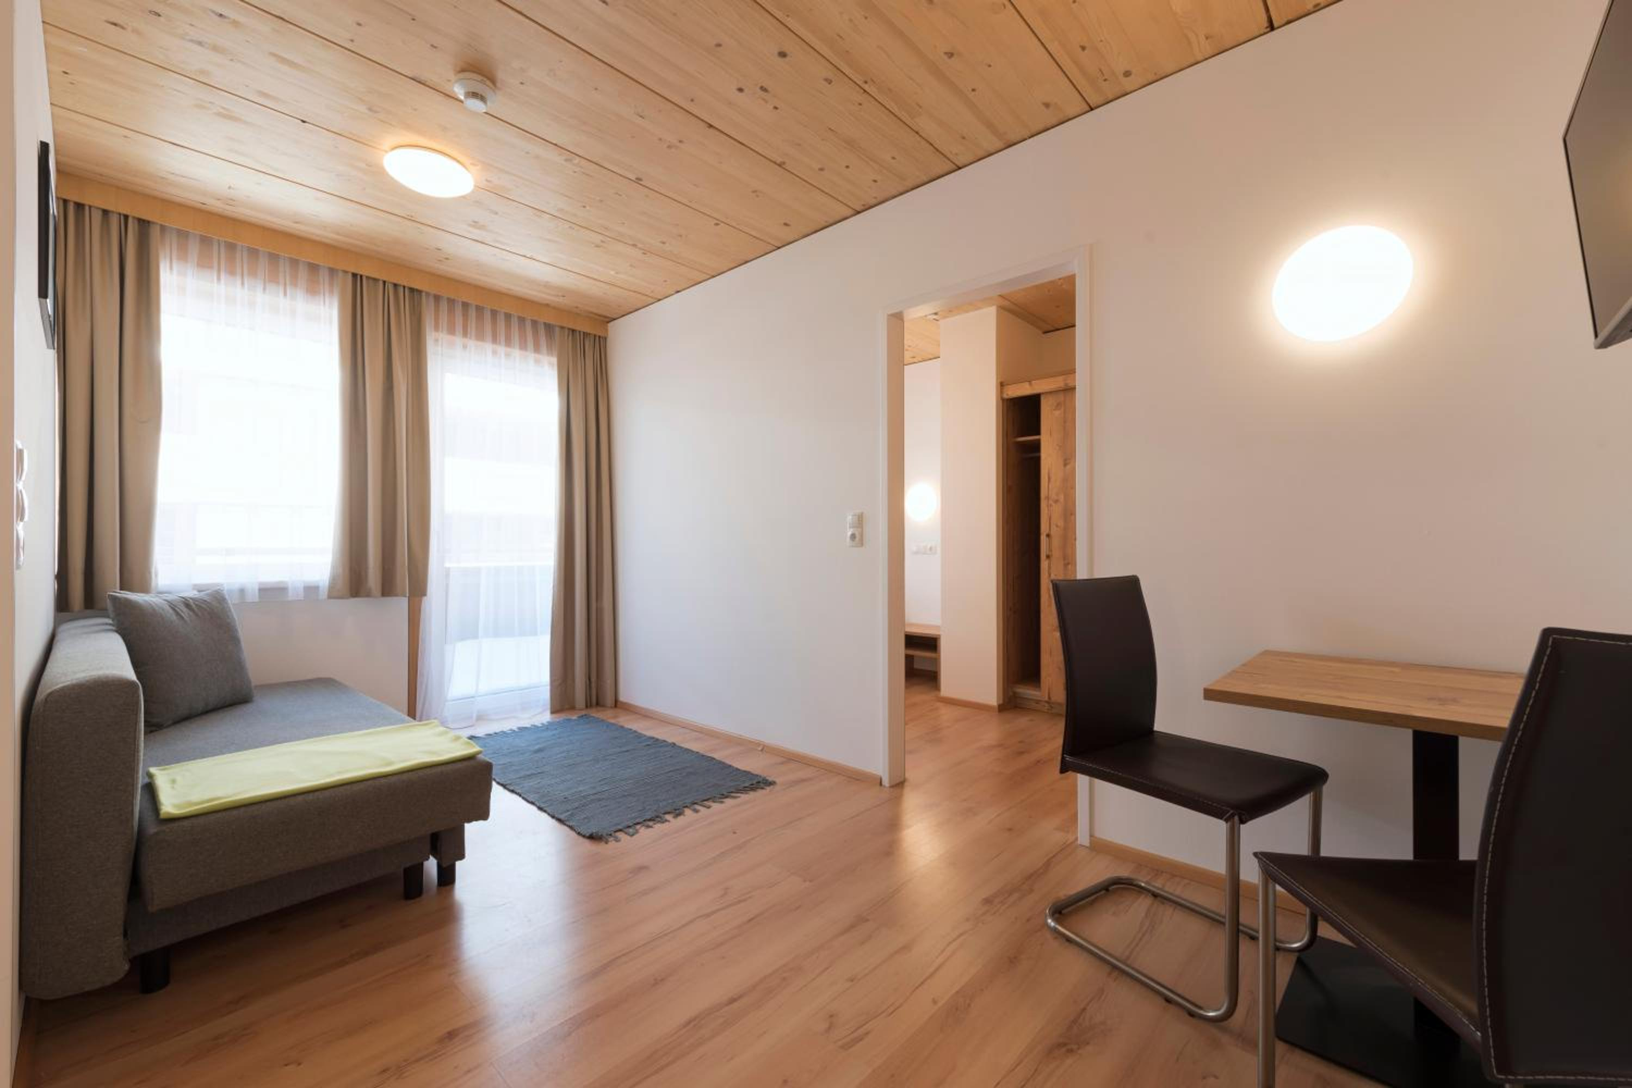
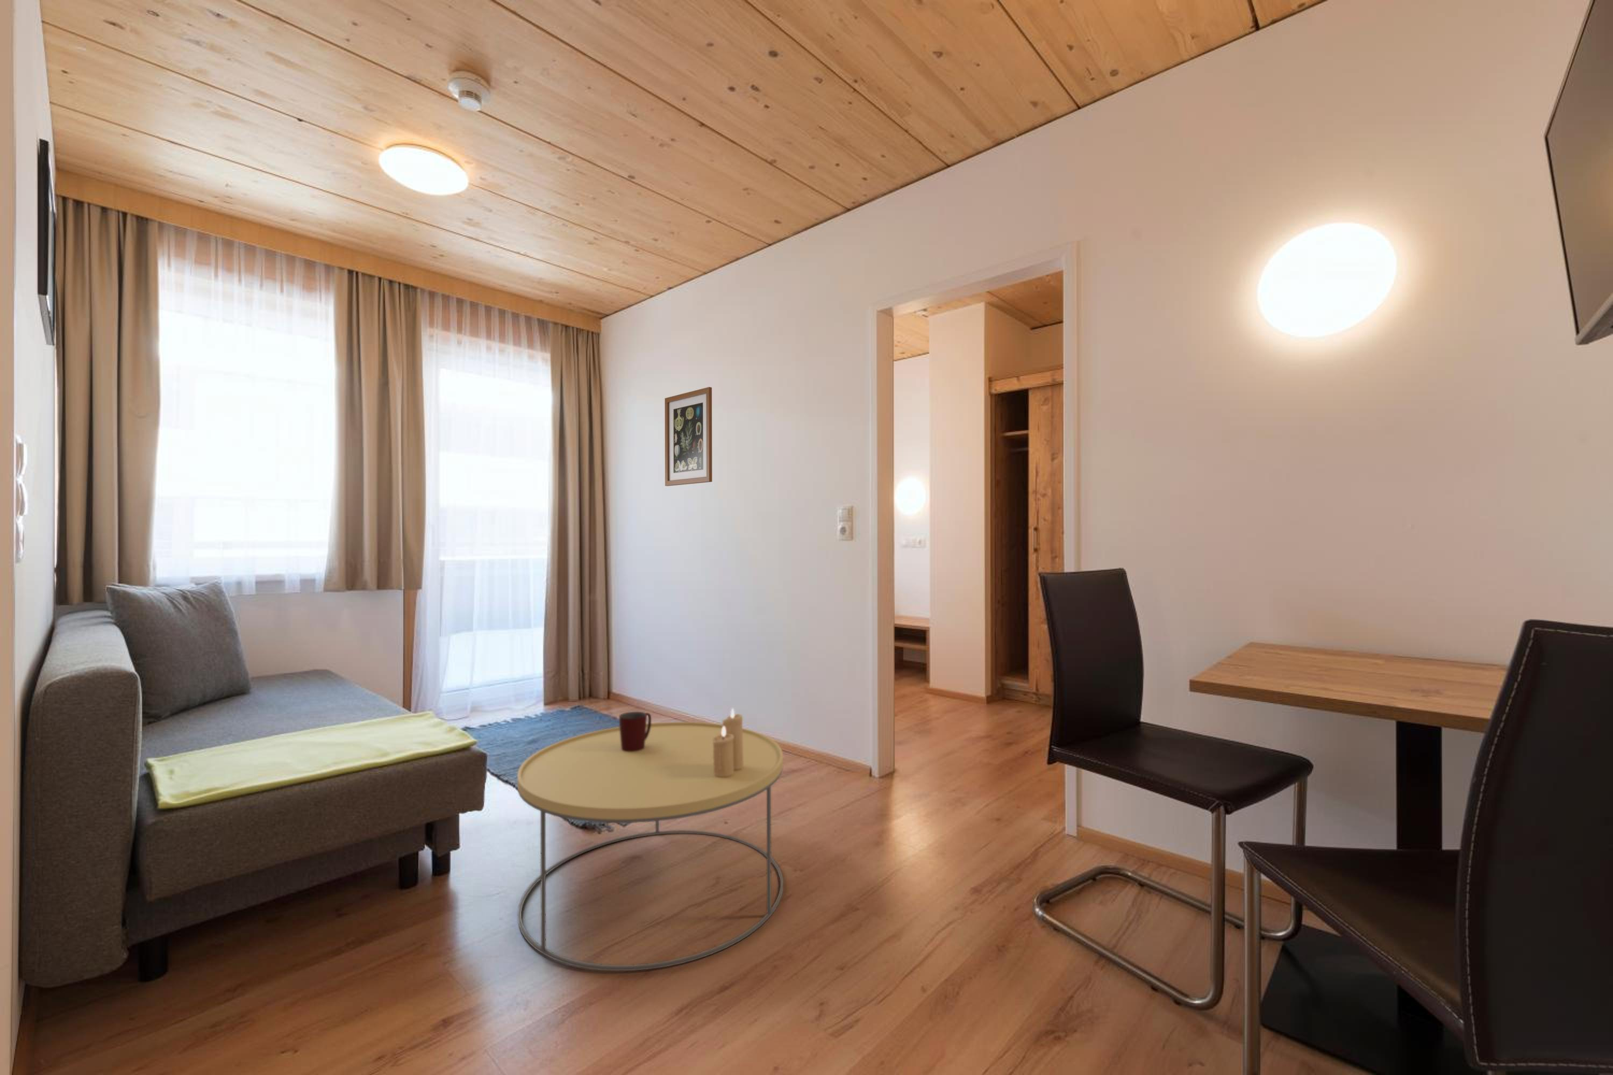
+ candle [713,708,743,776]
+ coffee table [517,721,784,972]
+ wall art [664,386,713,486]
+ mug [618,711,652,751]
